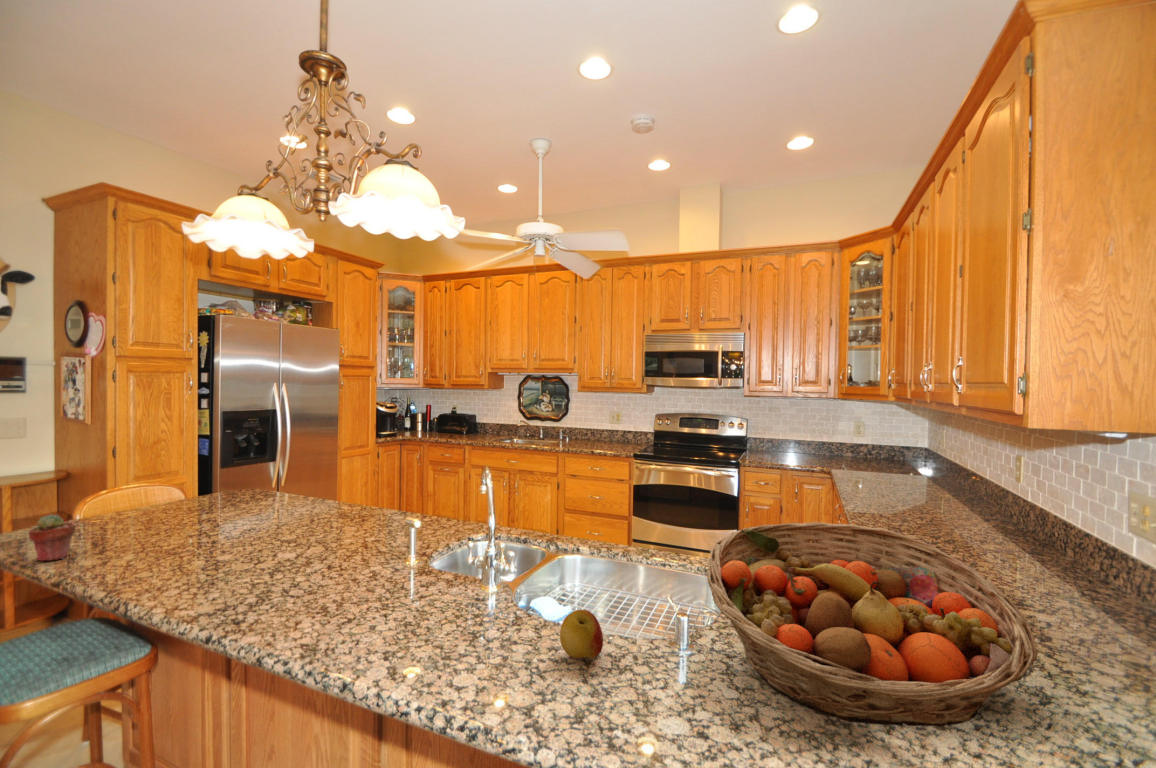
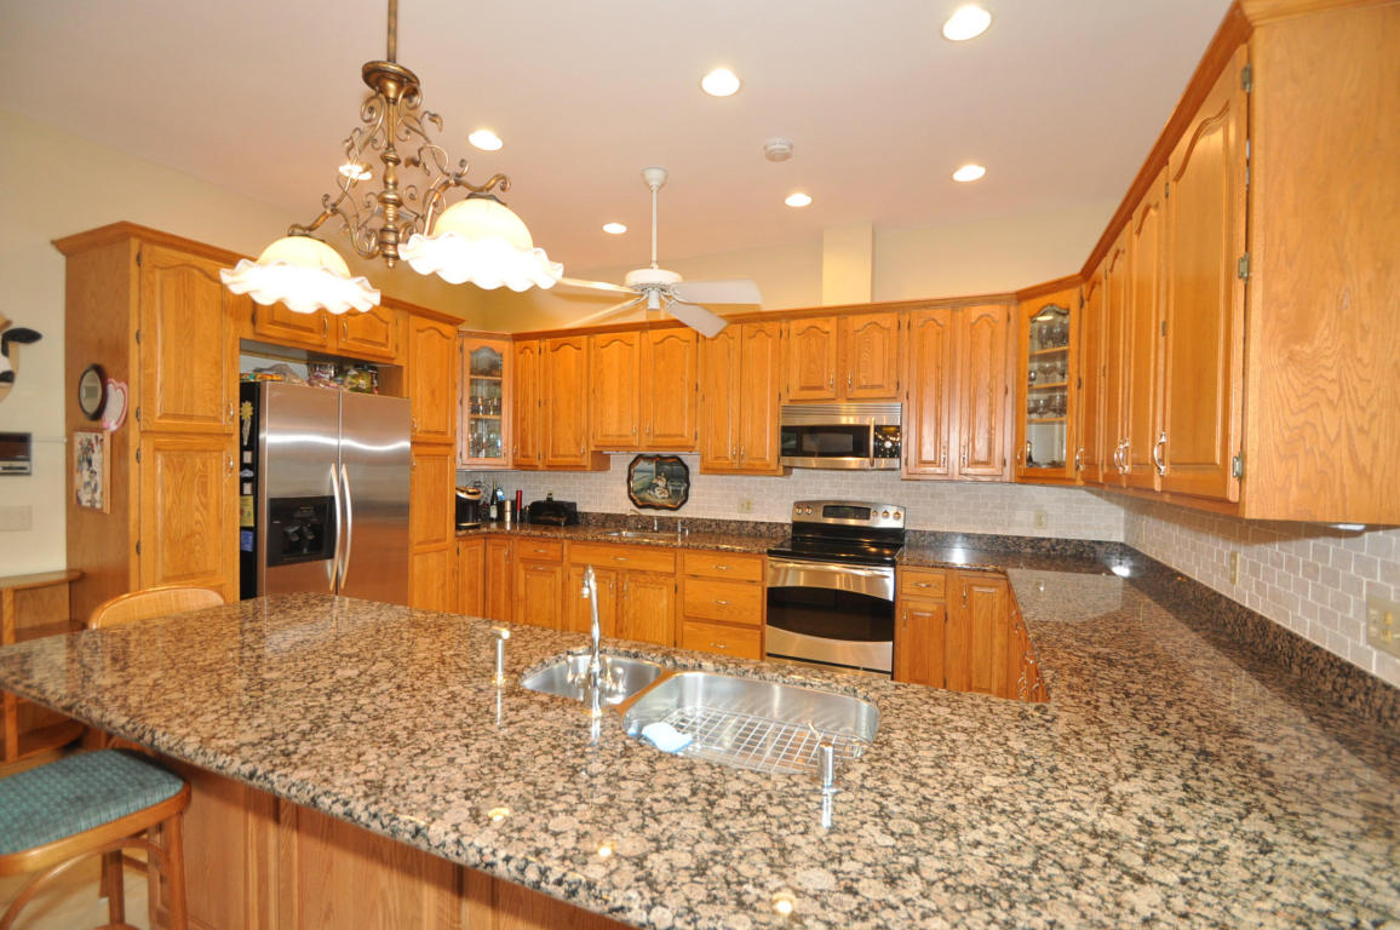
- potted succulent [27,513,77,562]
- apple [559,609,604,659]
- fruit basket [707,521,1038,727]
